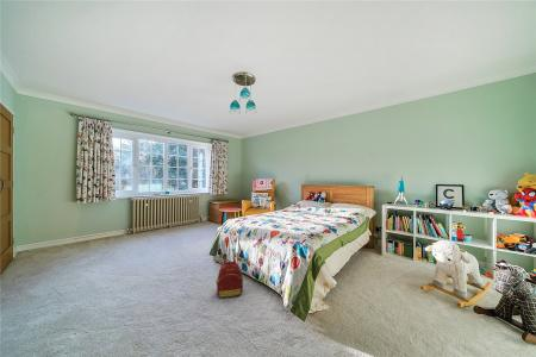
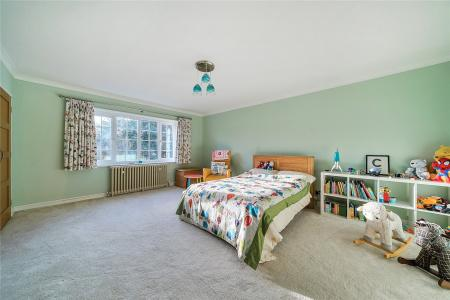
- backpack [214,255,244,299]
